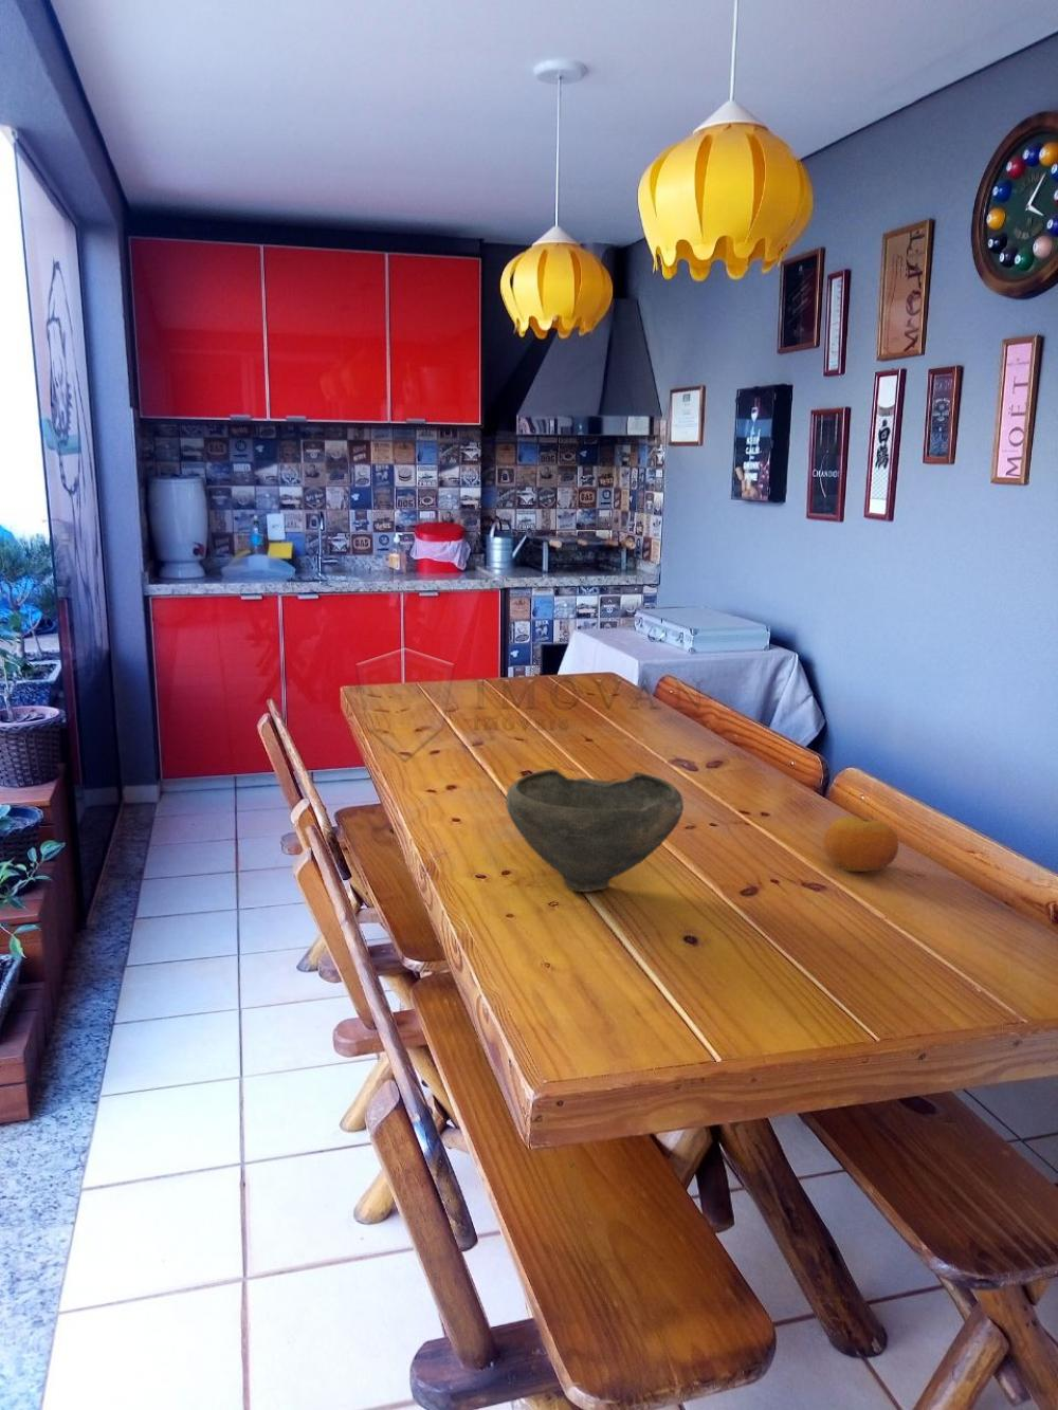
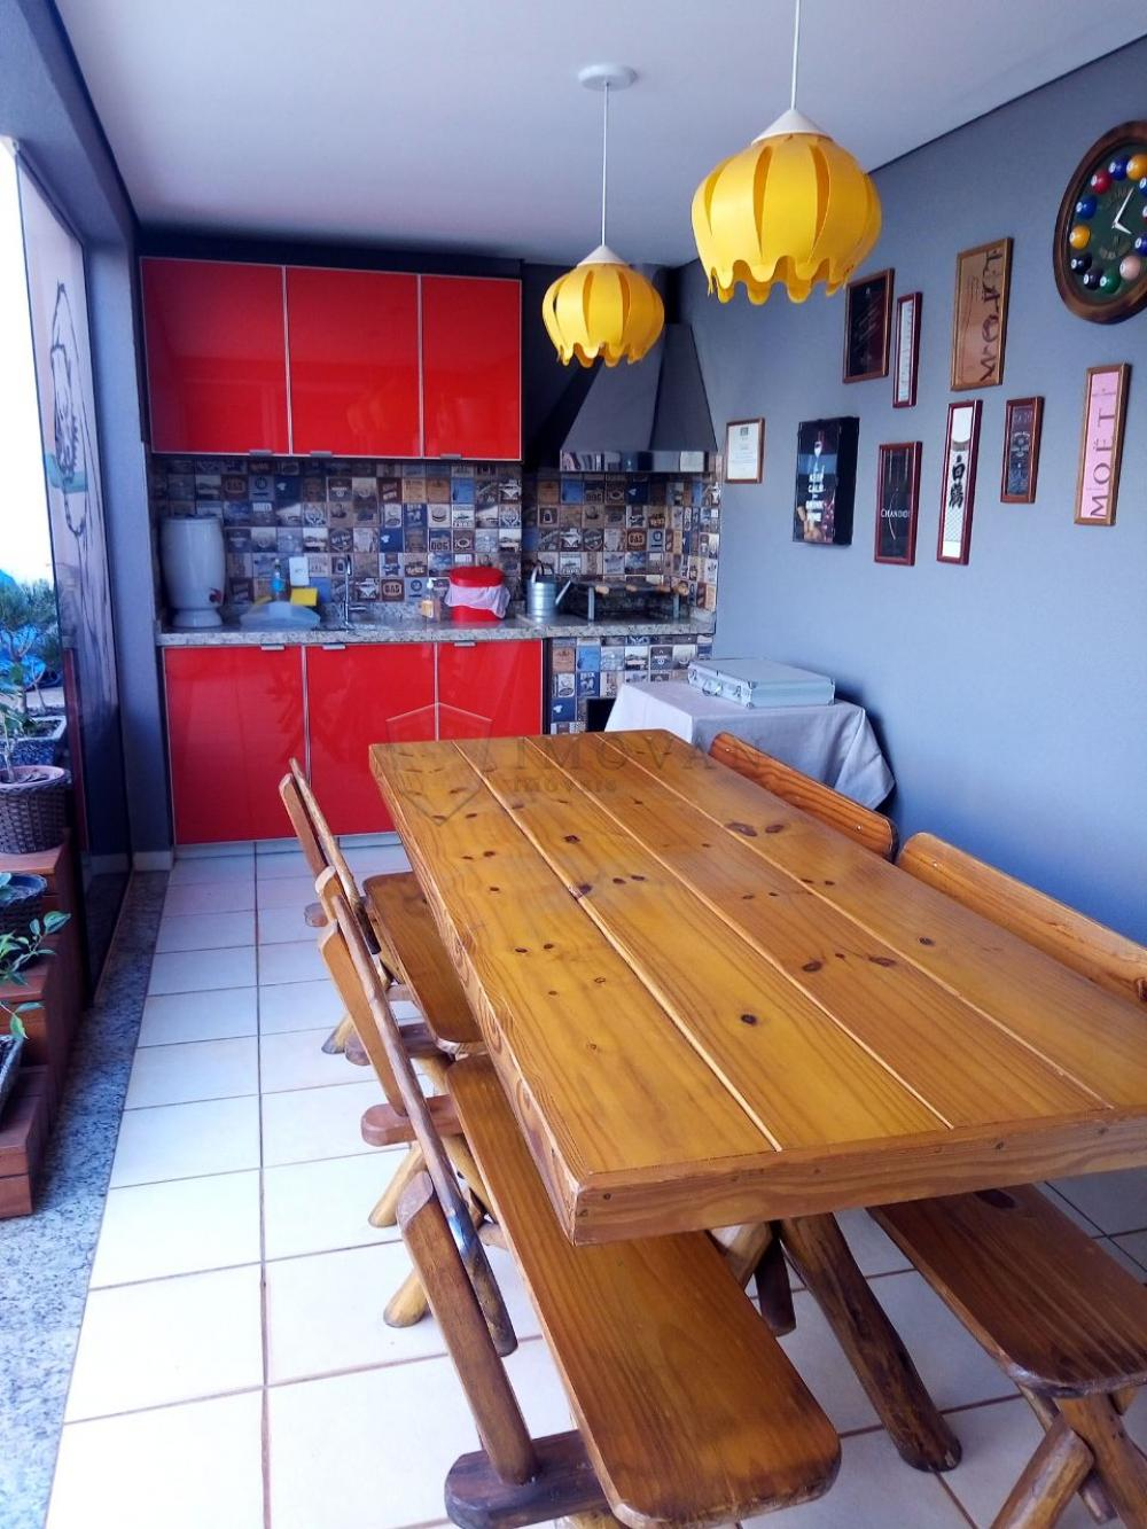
- fruit [822,816,899,872]
- bowl [505,768,685,892]
